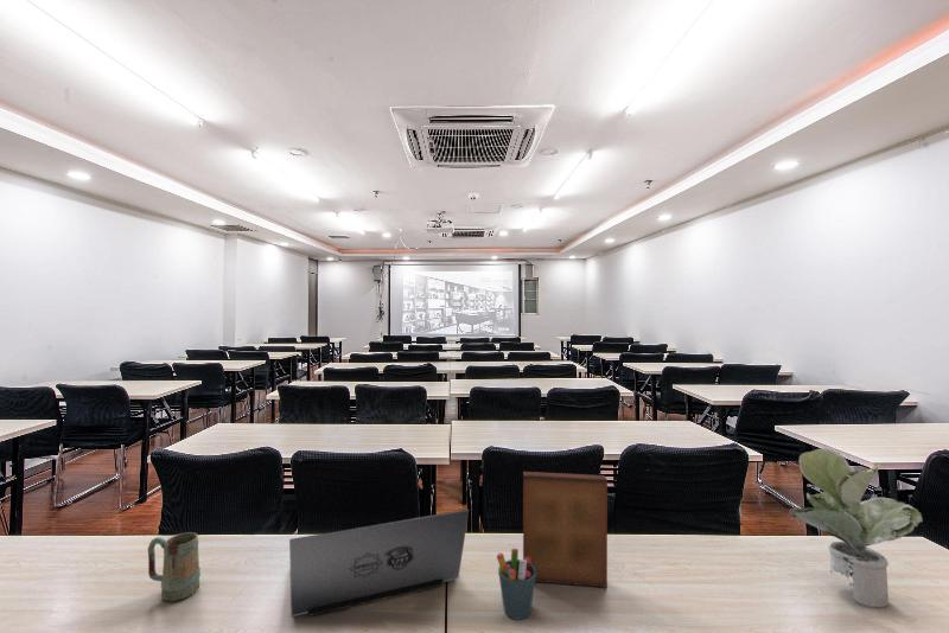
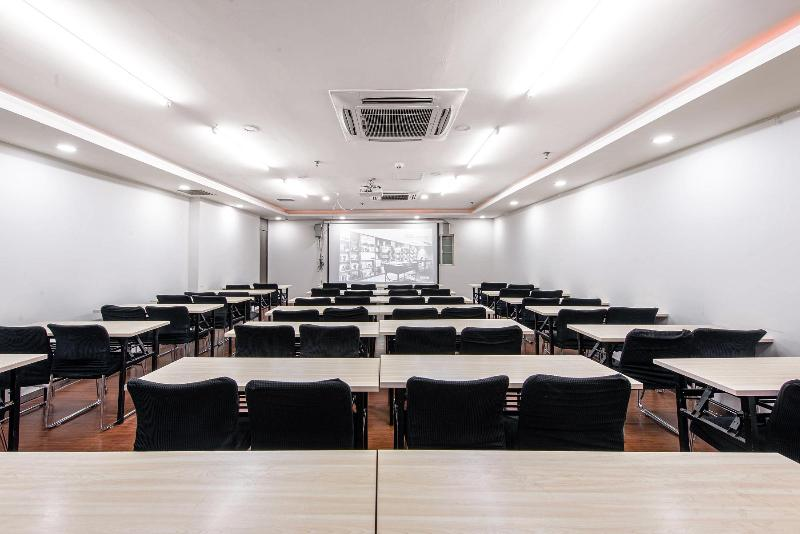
- pen holder [496,548,536,620]
- potted plant [788,447,924,608]
- mug [147,531,202,602]
- book [522,471,609,589]
- laptop [288,507,470,618]
